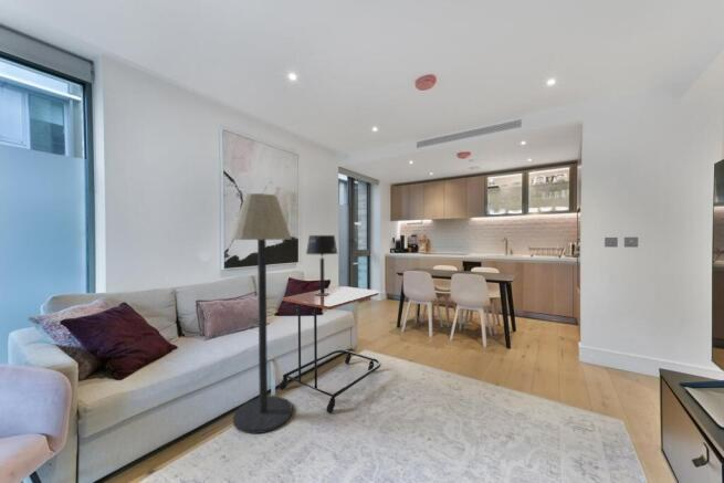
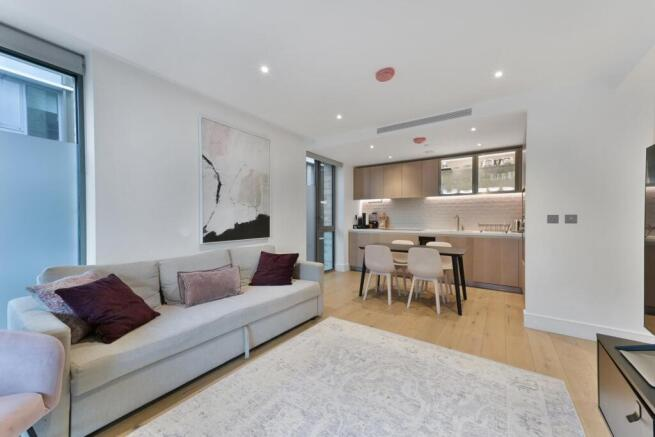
- floor lamp [229,192,293,434]
- side table [279,285,381,413]
- table lamp [305,234,338,296]
